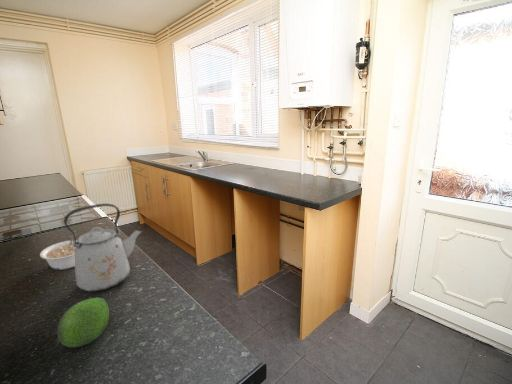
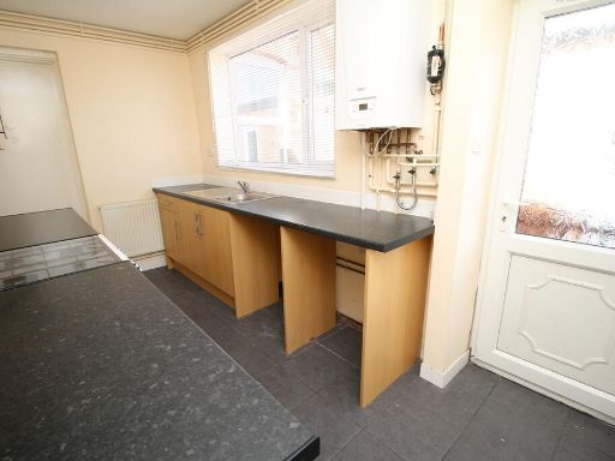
- kettle [63,202,143,293]
- fruit [57,297,110,348]
- legume [39,233,77,271]
